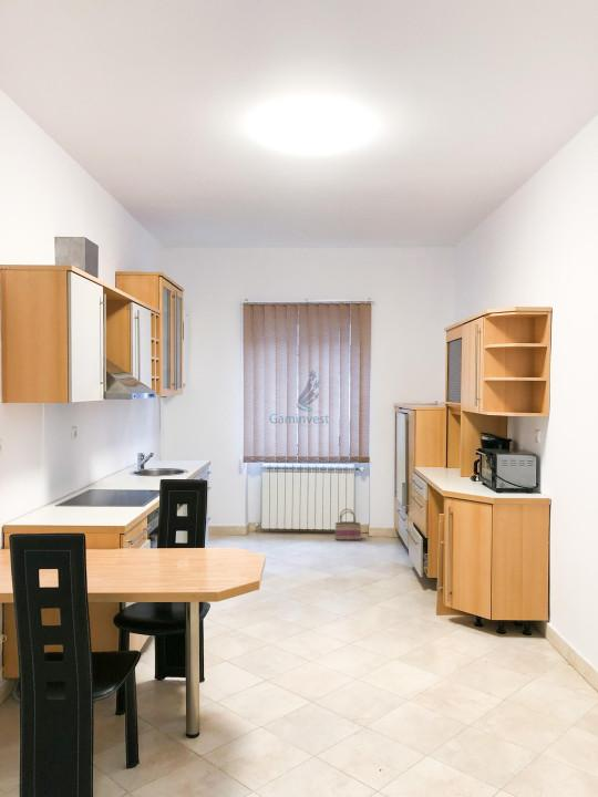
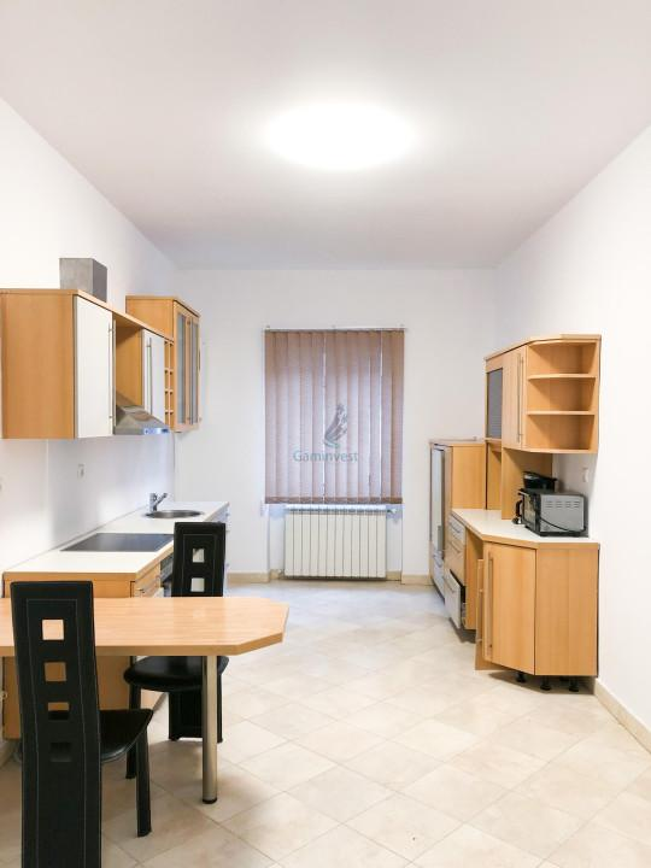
- basket [333,508,362,541]
